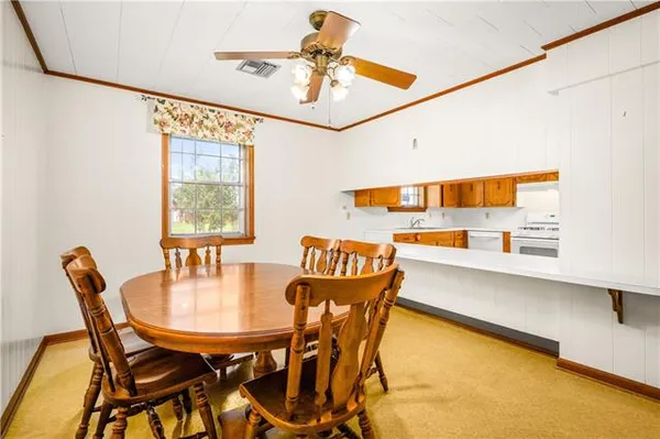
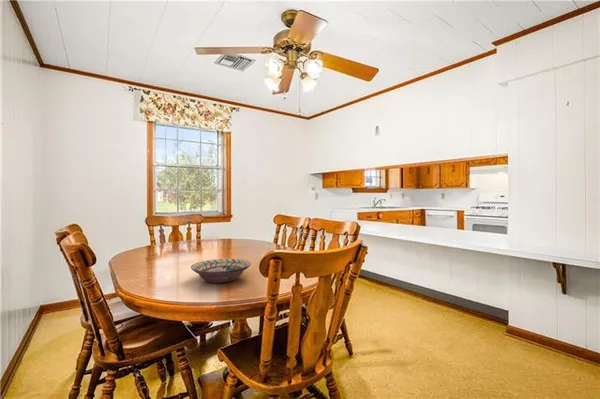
+ decorative bowl [190,258,251,284]
